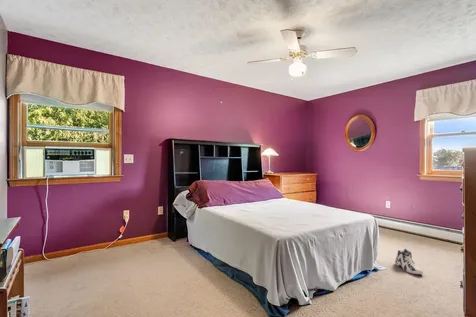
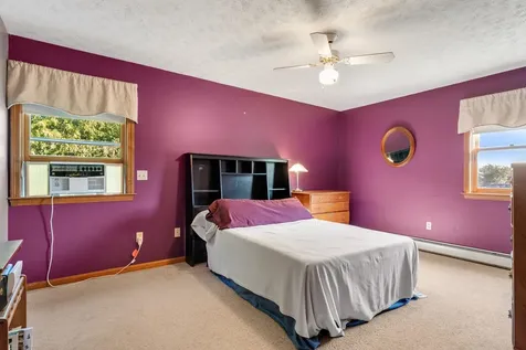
- sneaker [394,248,424,275]
